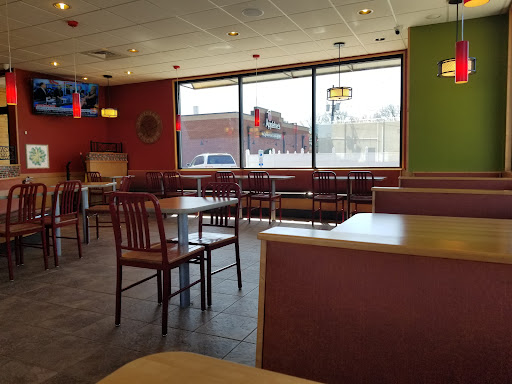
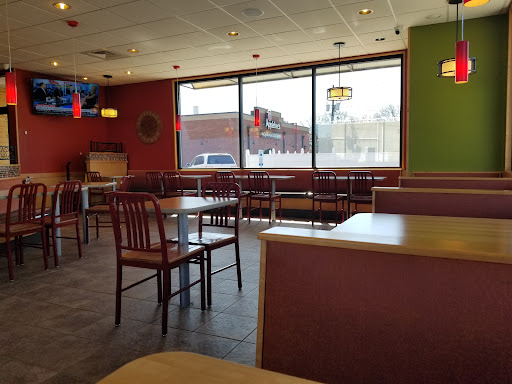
- wall art [24,143,50,170]
